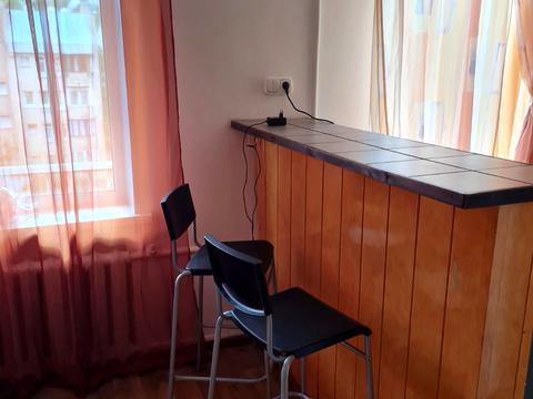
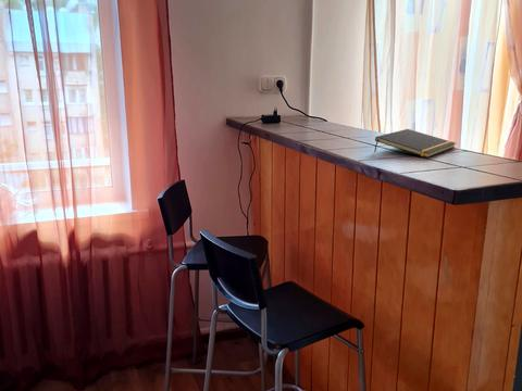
+ notepad [373,128,457,159]
